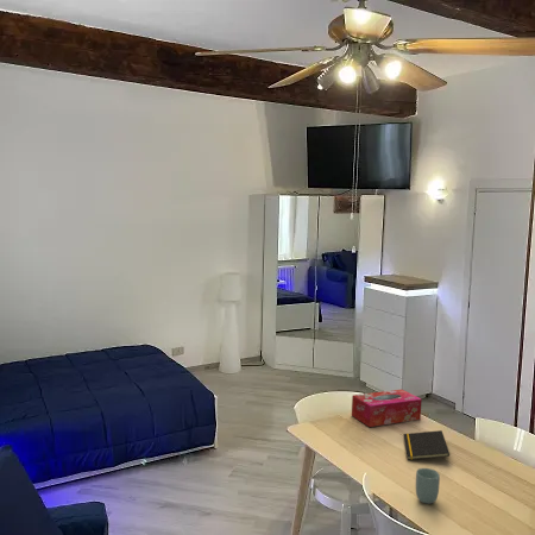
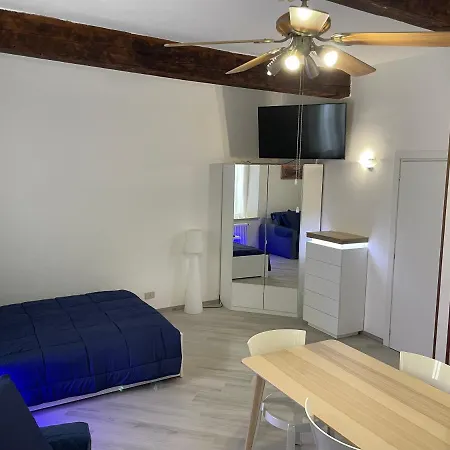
- tissue box [351,389,423,428]
- cup [415,467,441,505]
- notepad [403,429,451,461]
